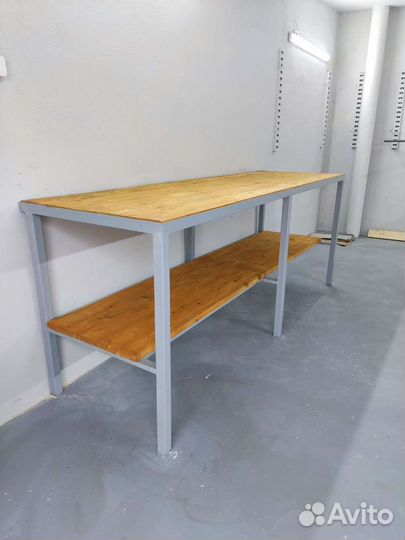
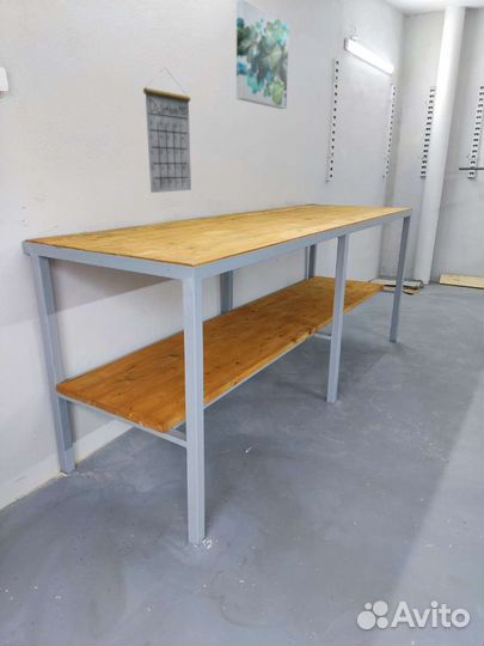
+ calendar [142,66,192,194]
+ wall art [235,0,290,110]
